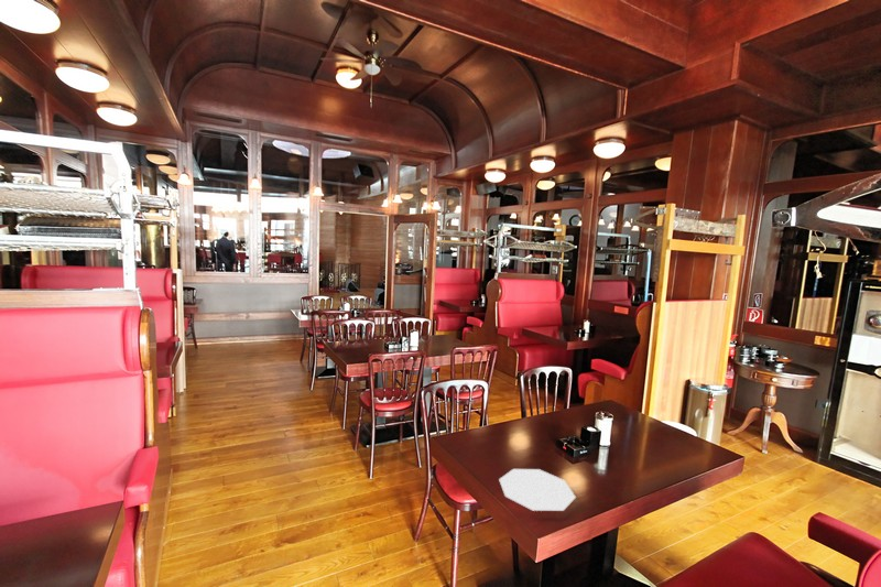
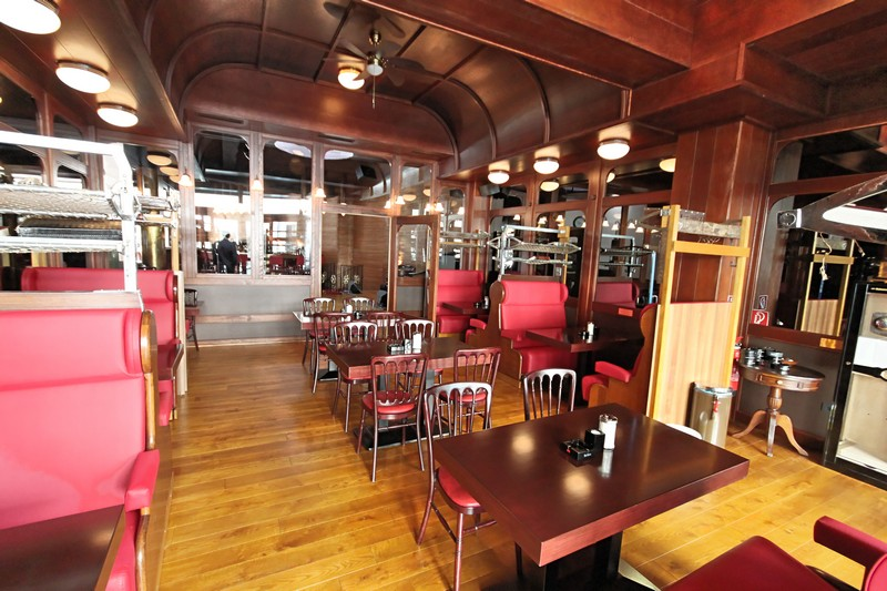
- plate [498,468,577,512]
